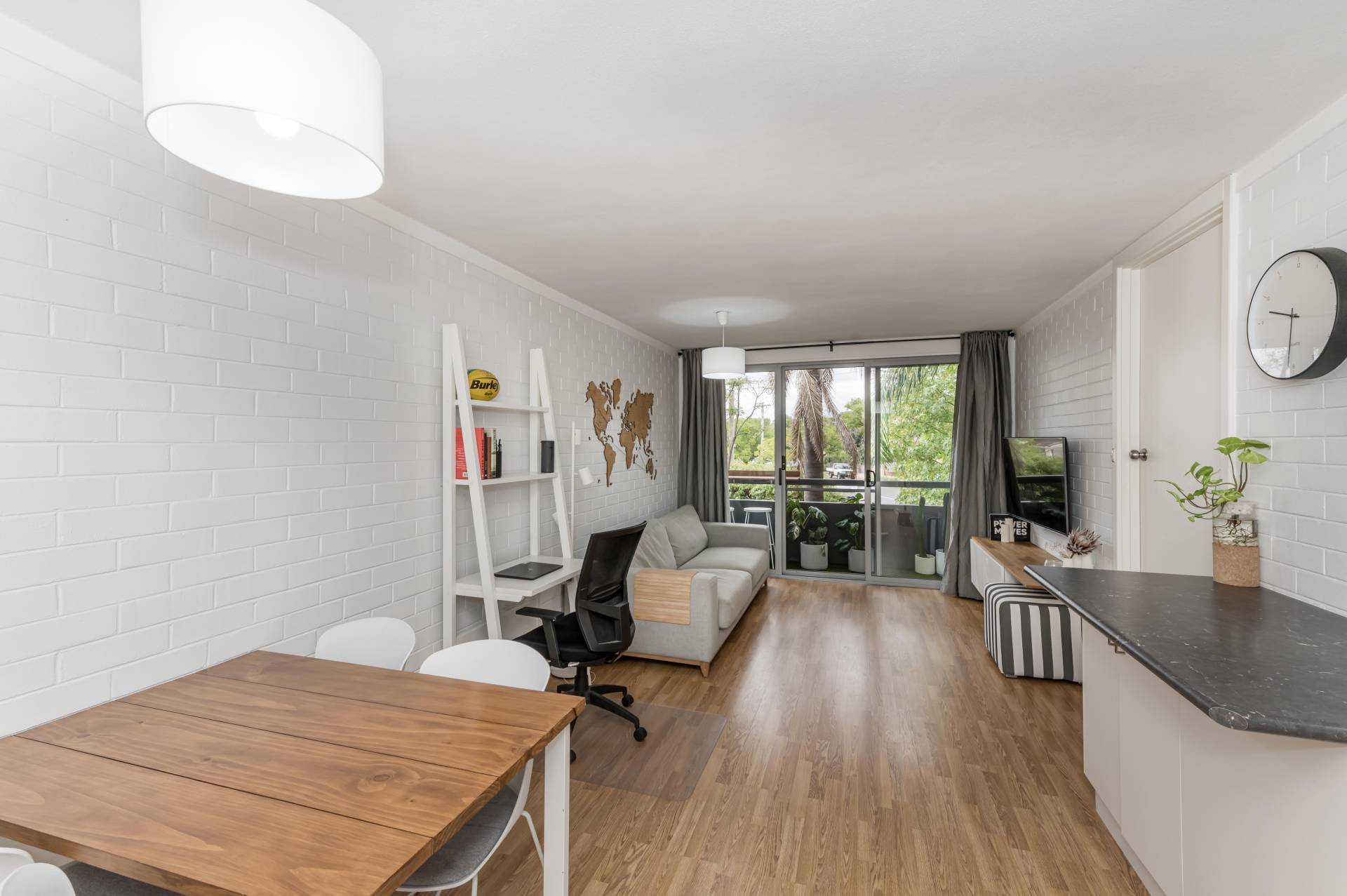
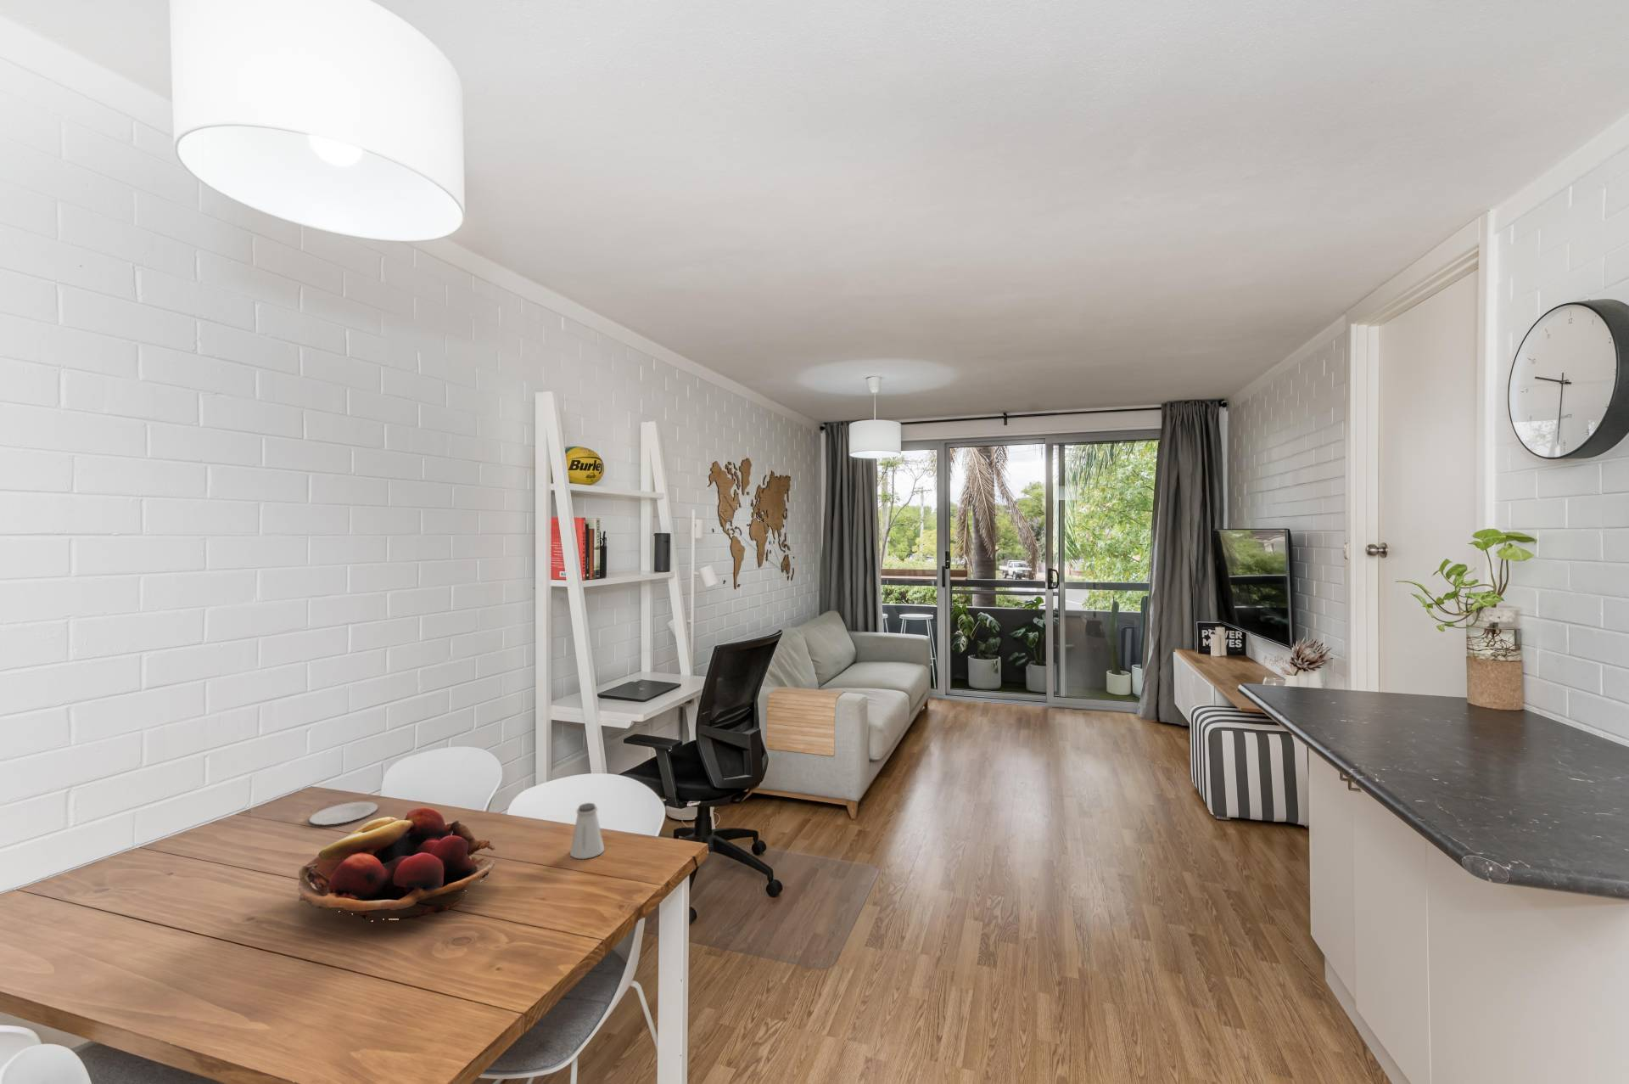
+ fruit basket [298,807,496,922]
+ saltshaker [570,802,606,860]
+ plate [308,801,380,826]
